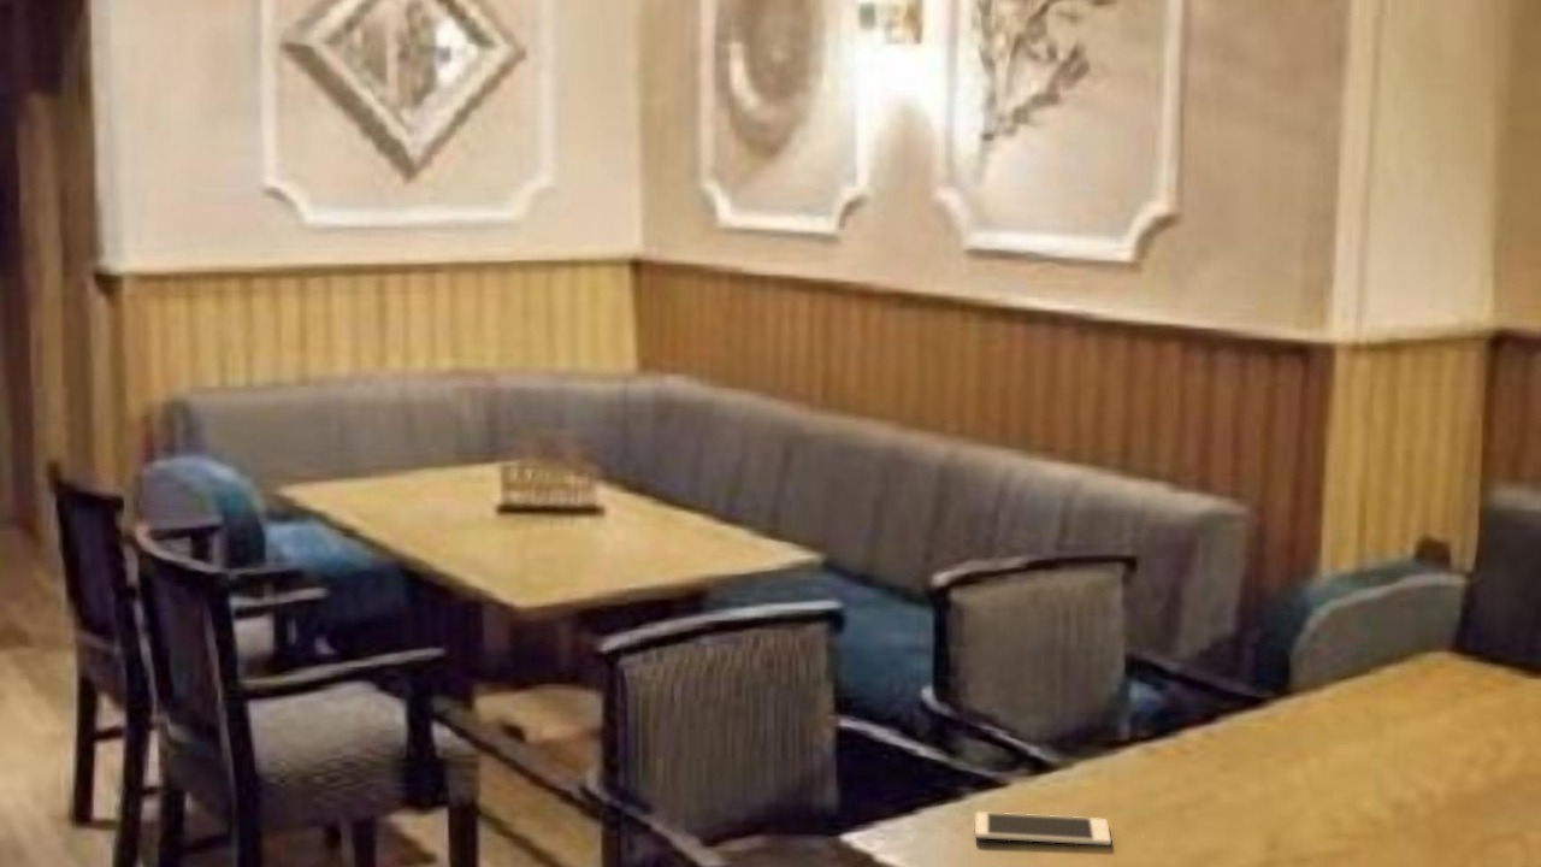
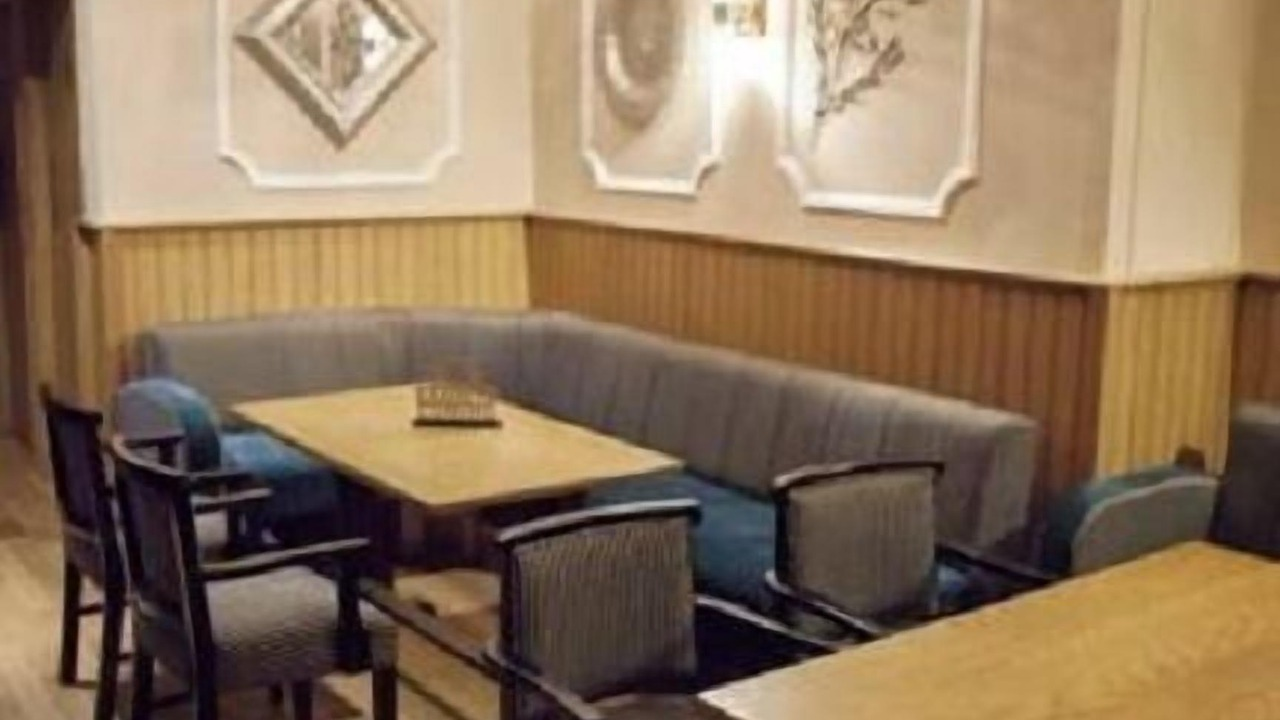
- cell phone [974,812,1112,847]
